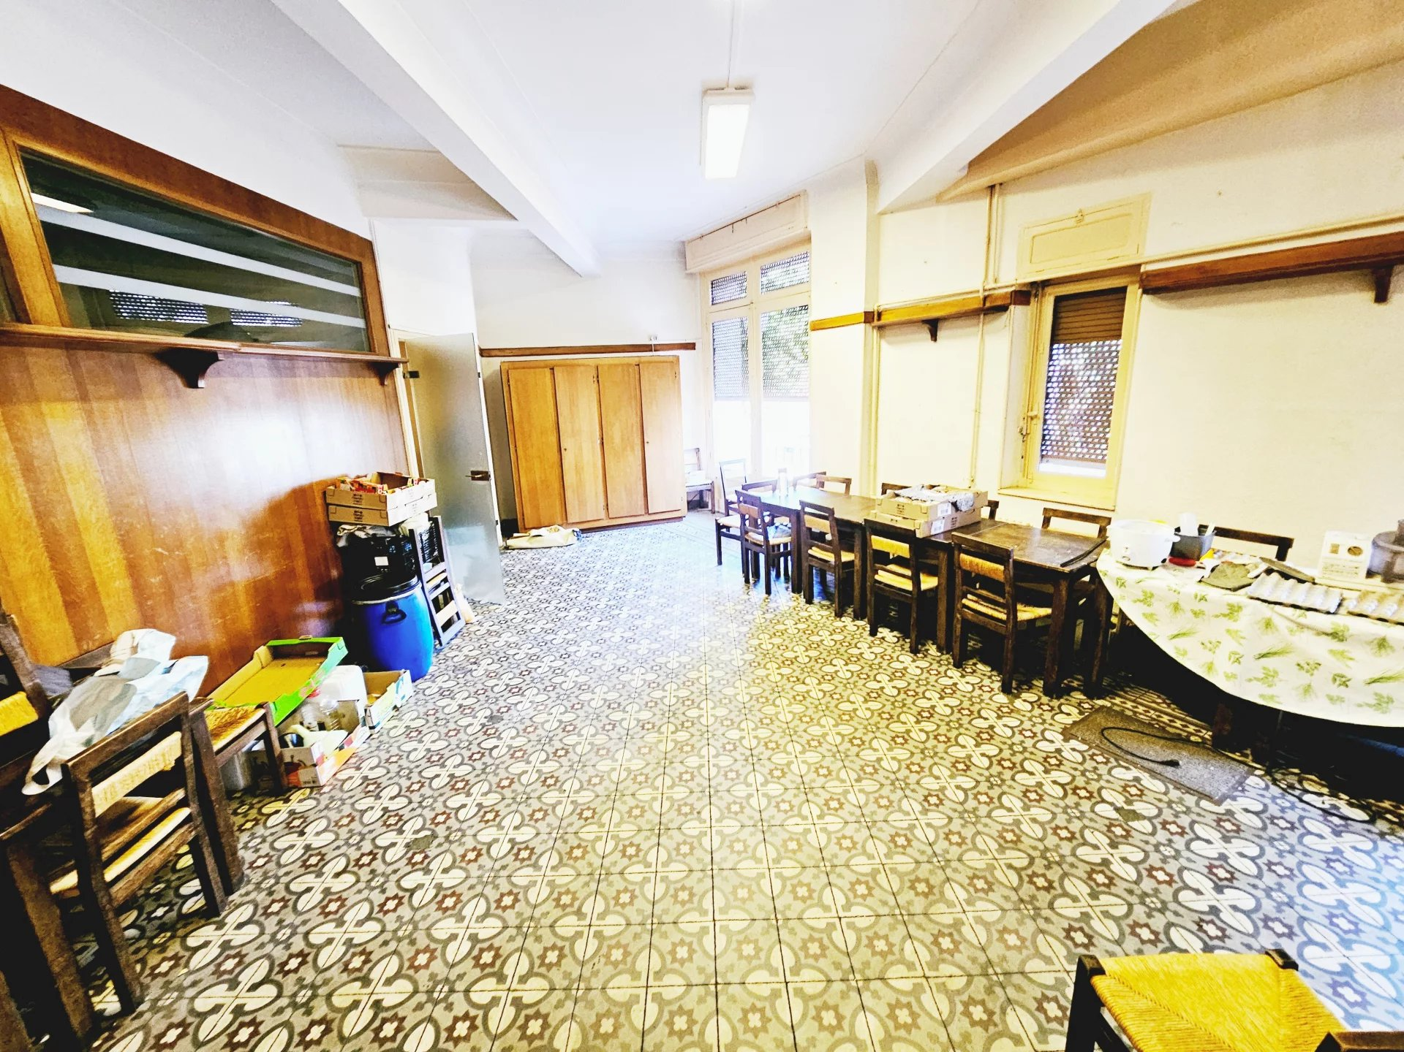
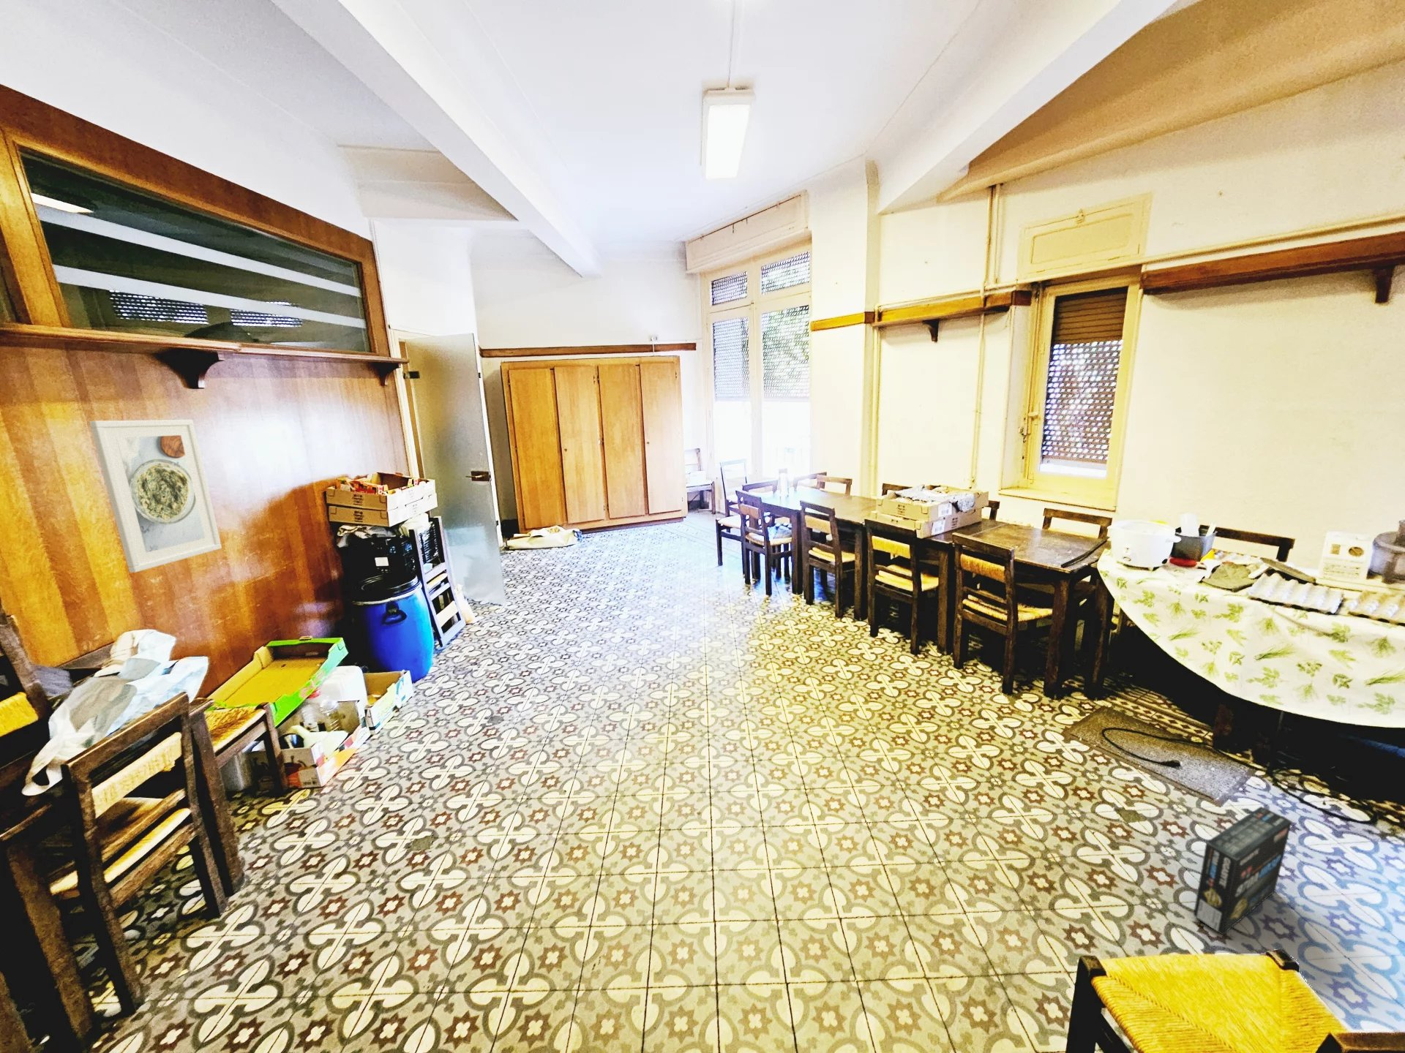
+ box [1193,806,1293,936]
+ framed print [89,419,222,573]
